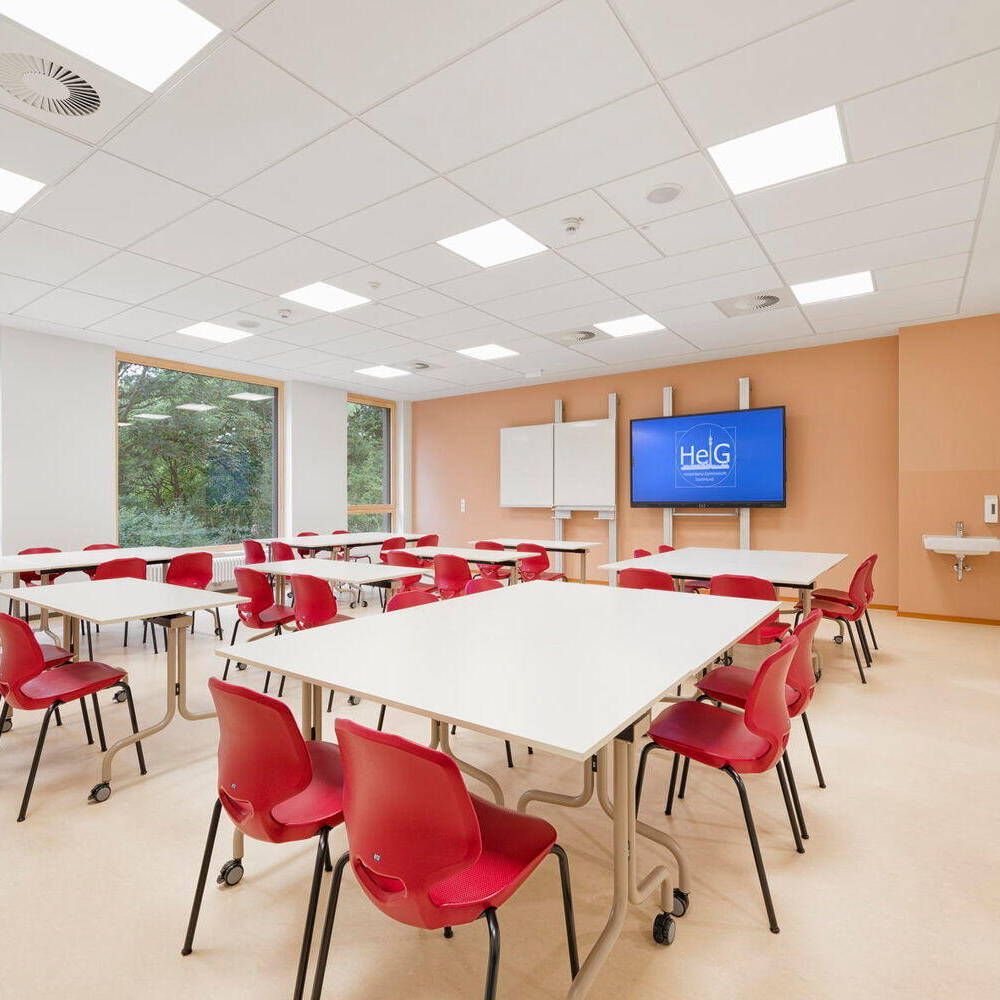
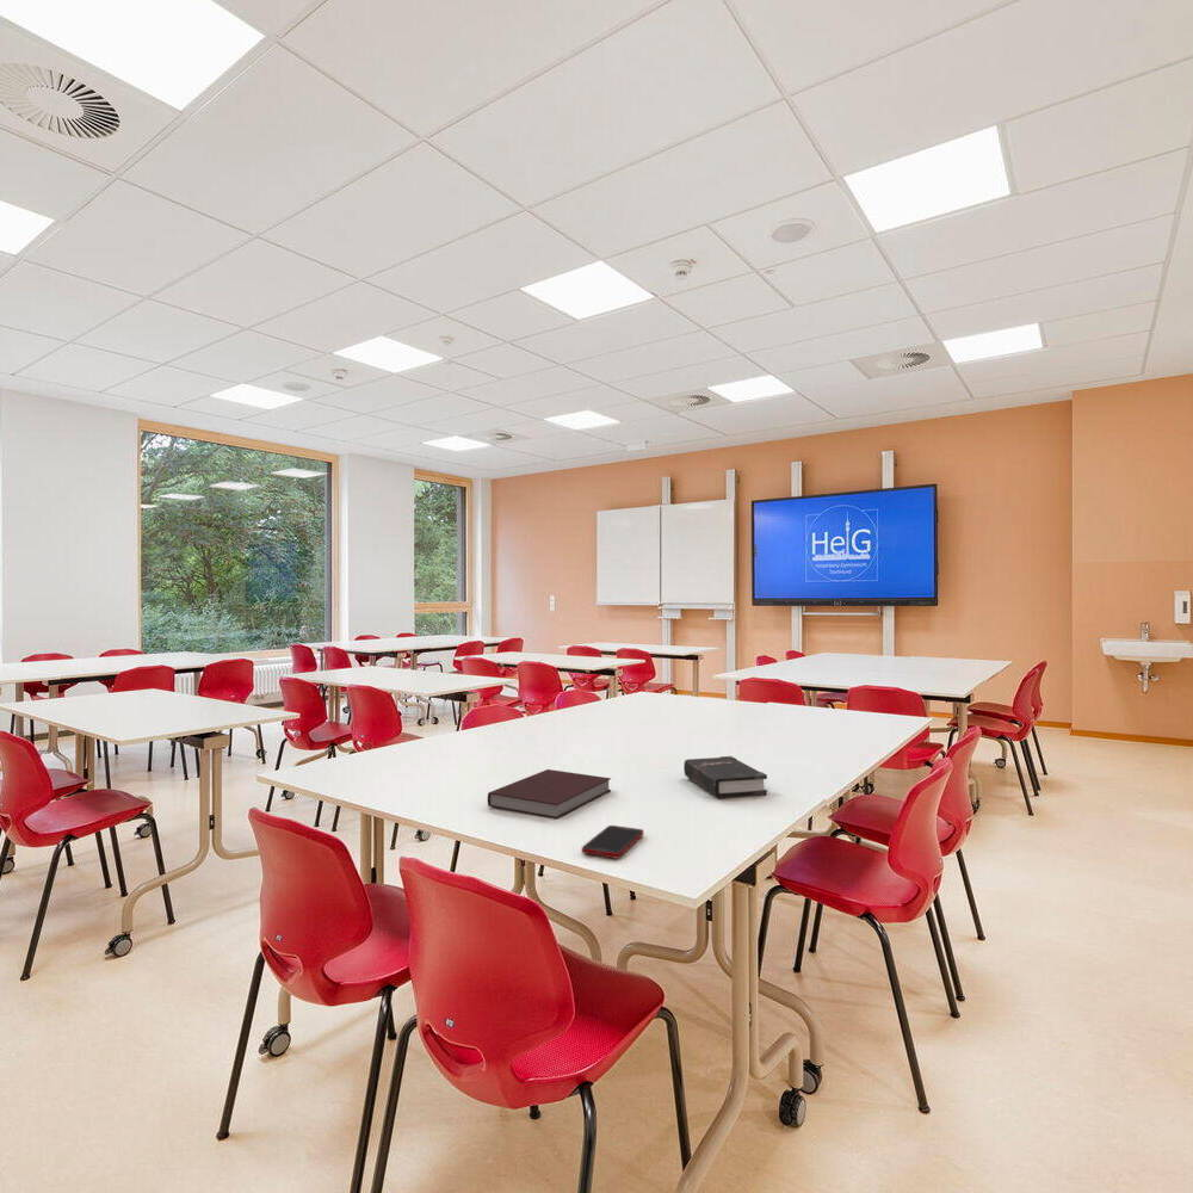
+ notebook [487,768,612,820]
+ hardback book [682,755,768,799]
+ cell phone [581,824,644,859]
